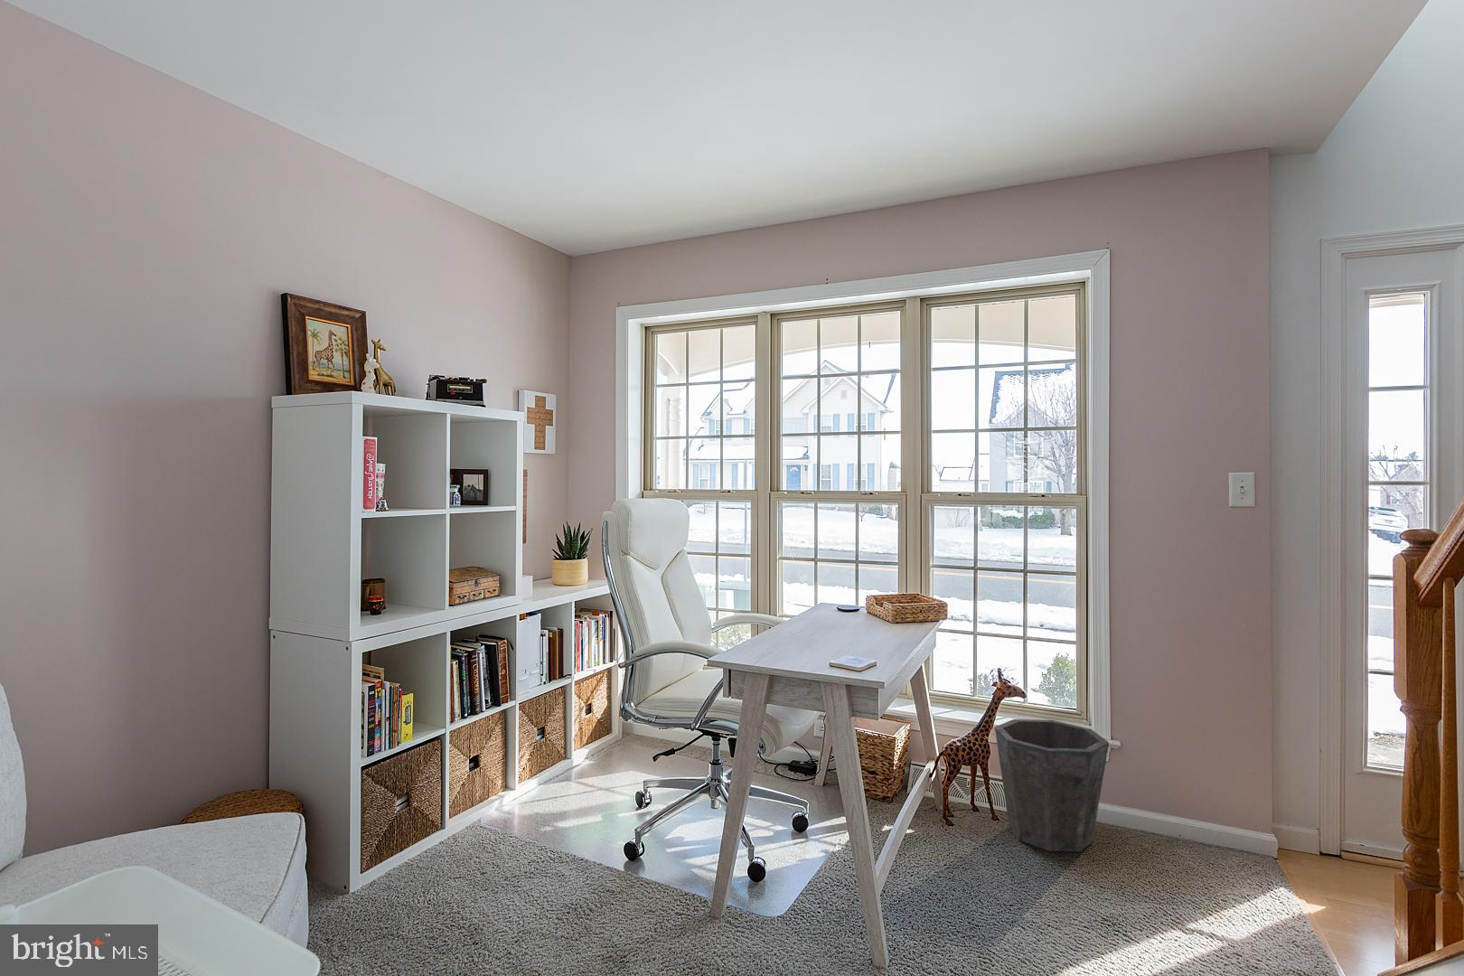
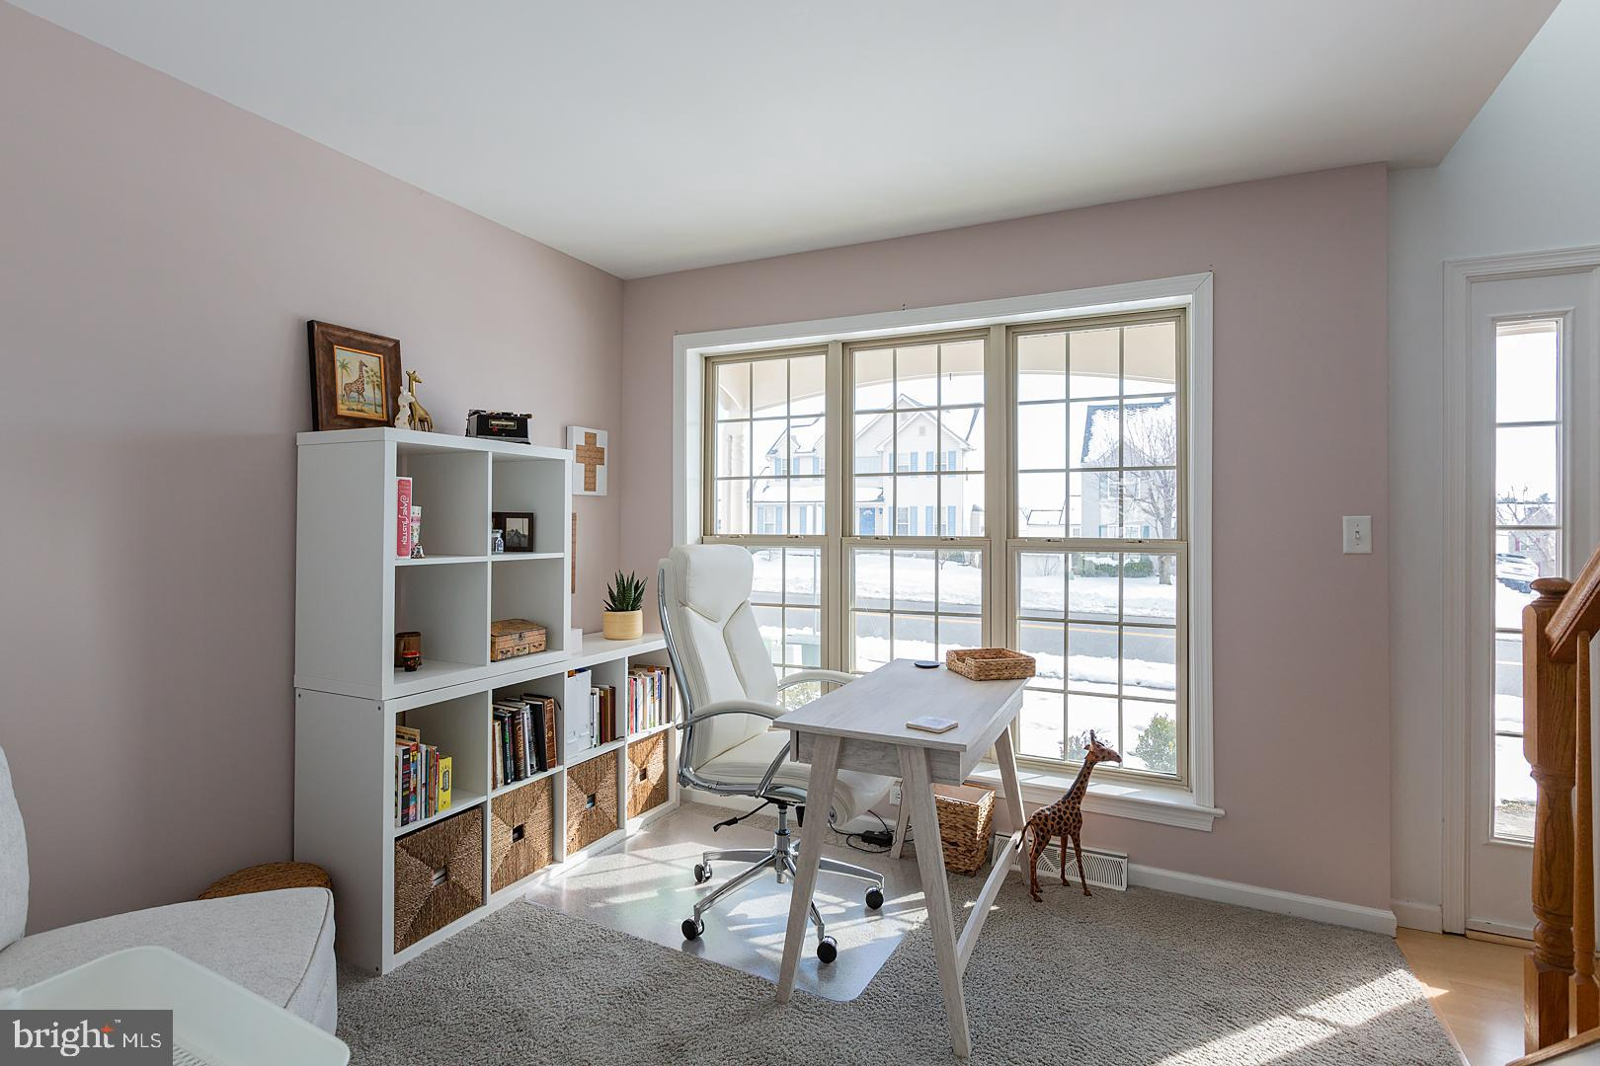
- waste bin [995,719,1110,852]
